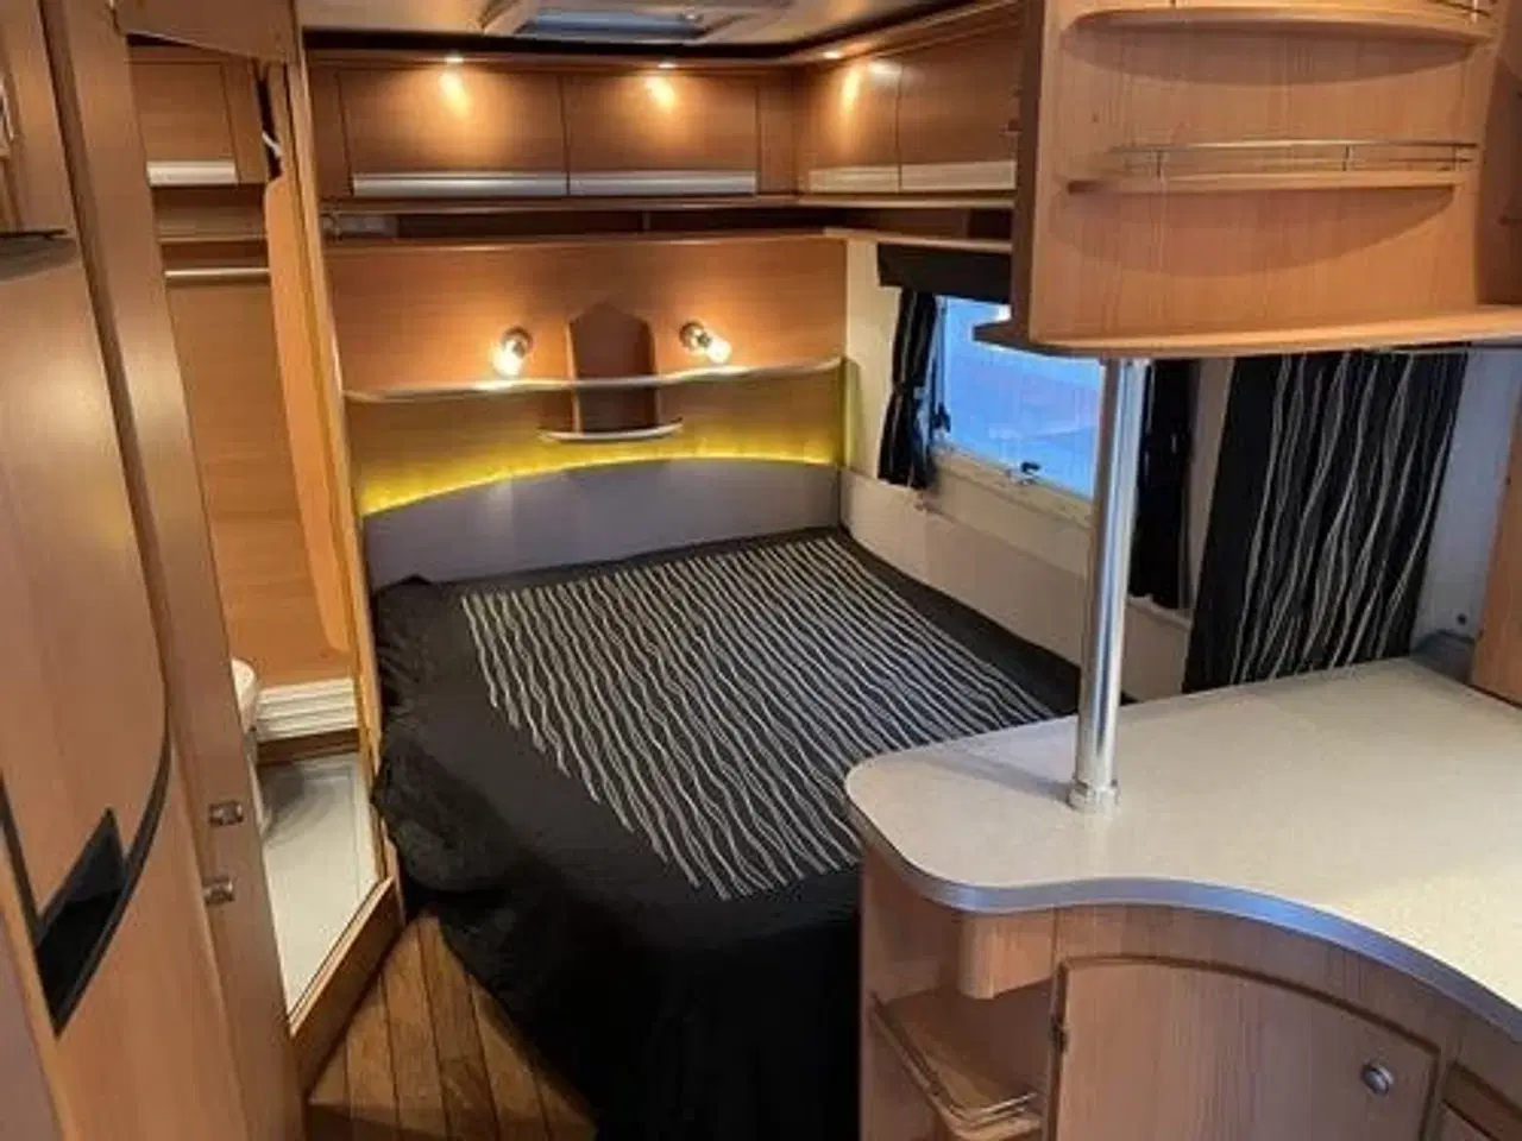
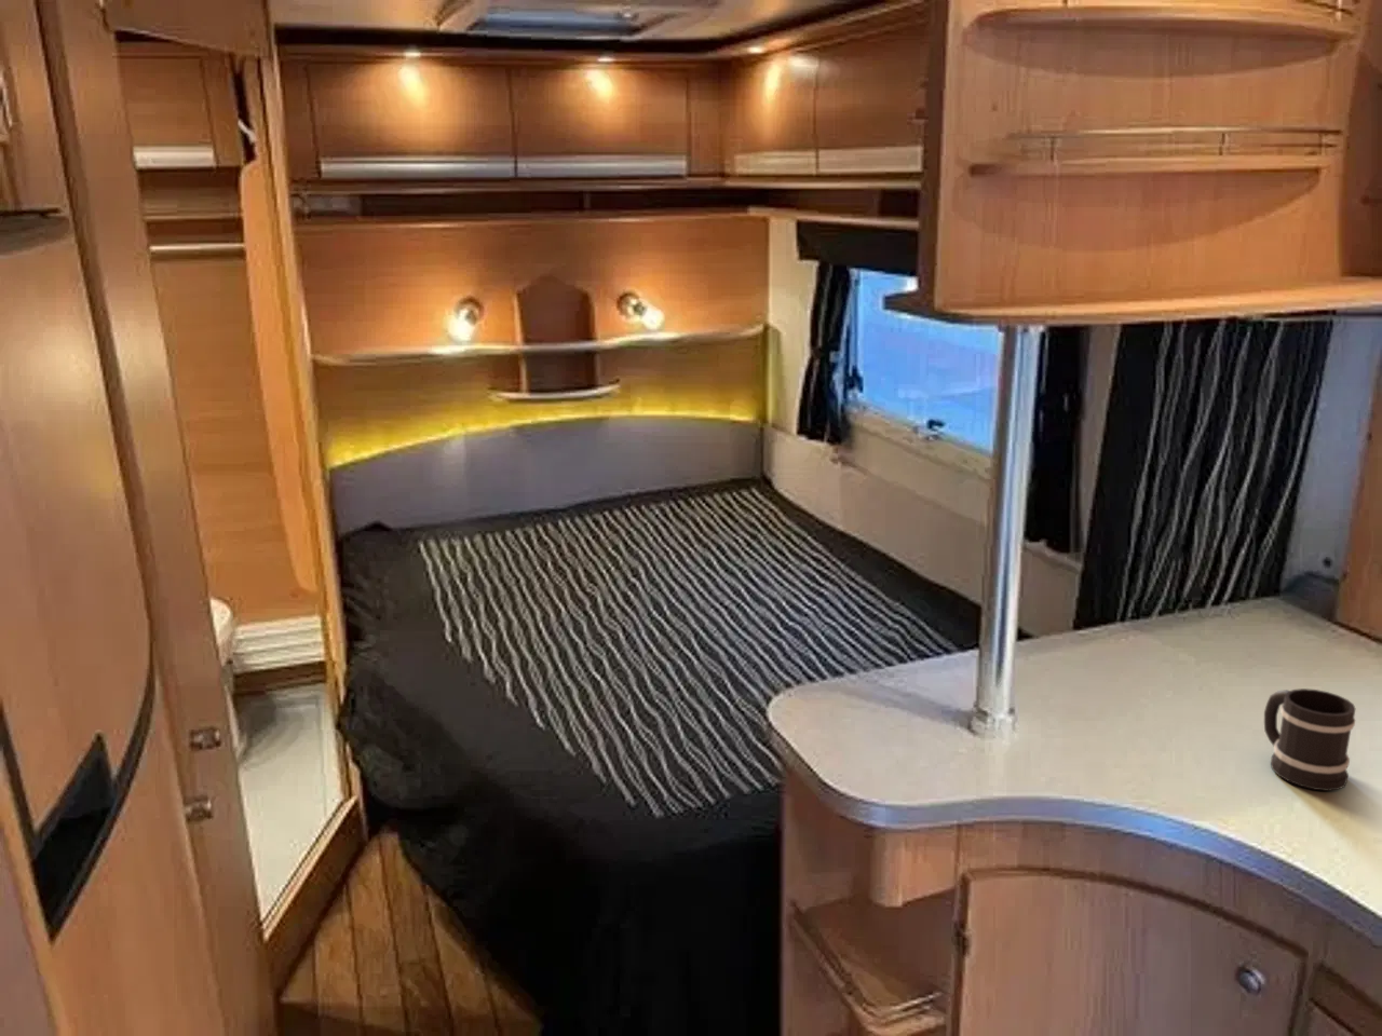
+ mug [1263,688,1356,792]
